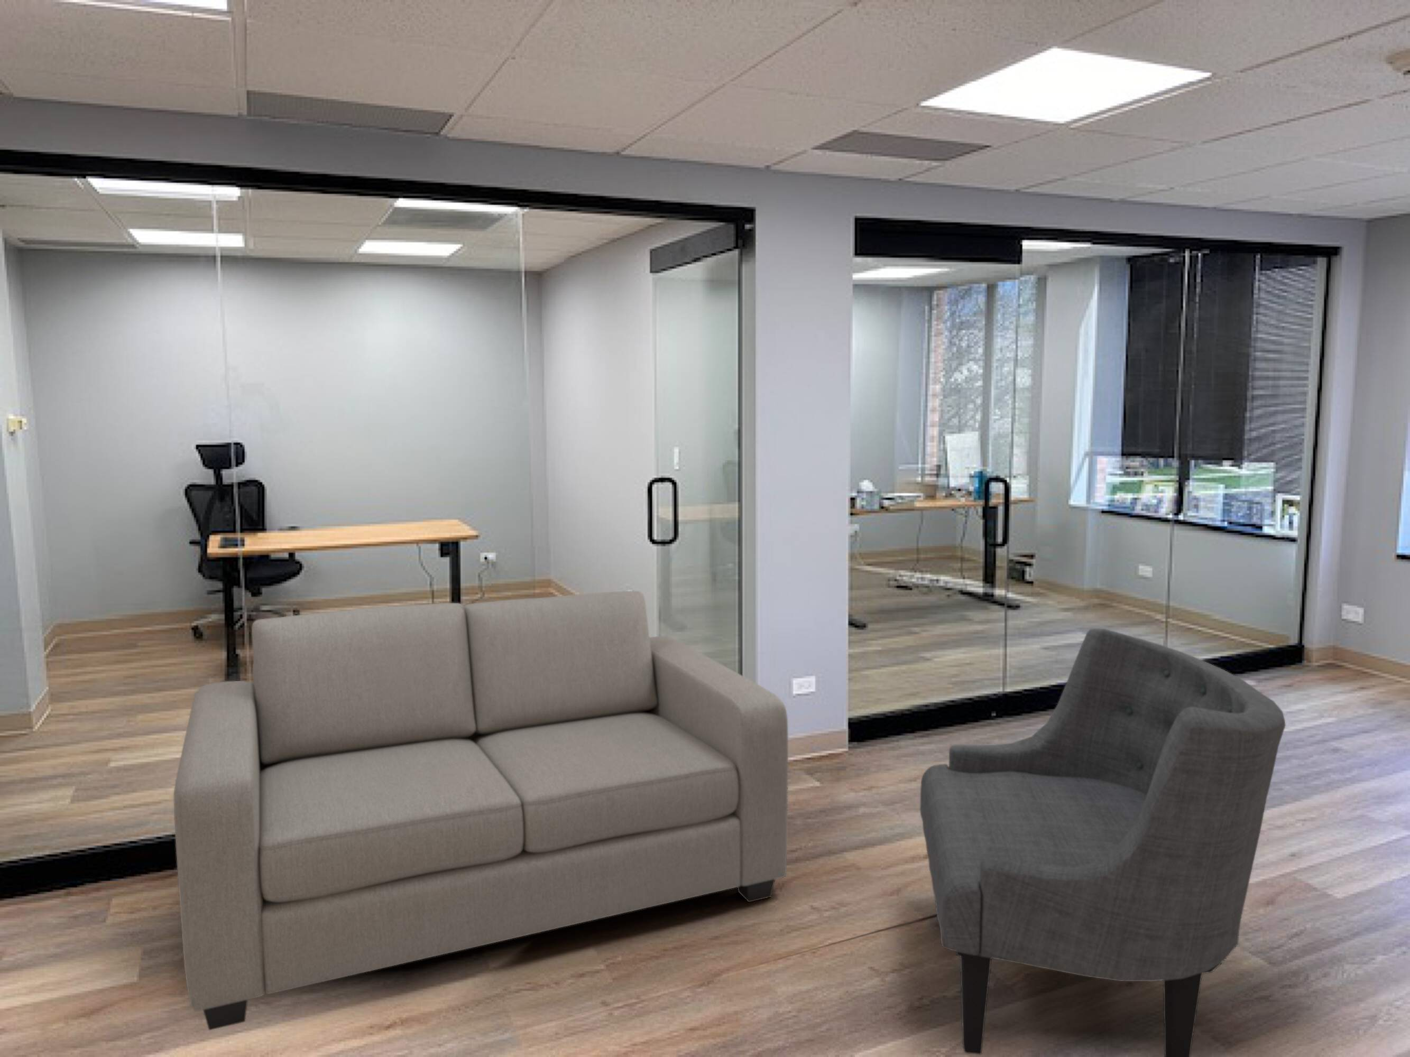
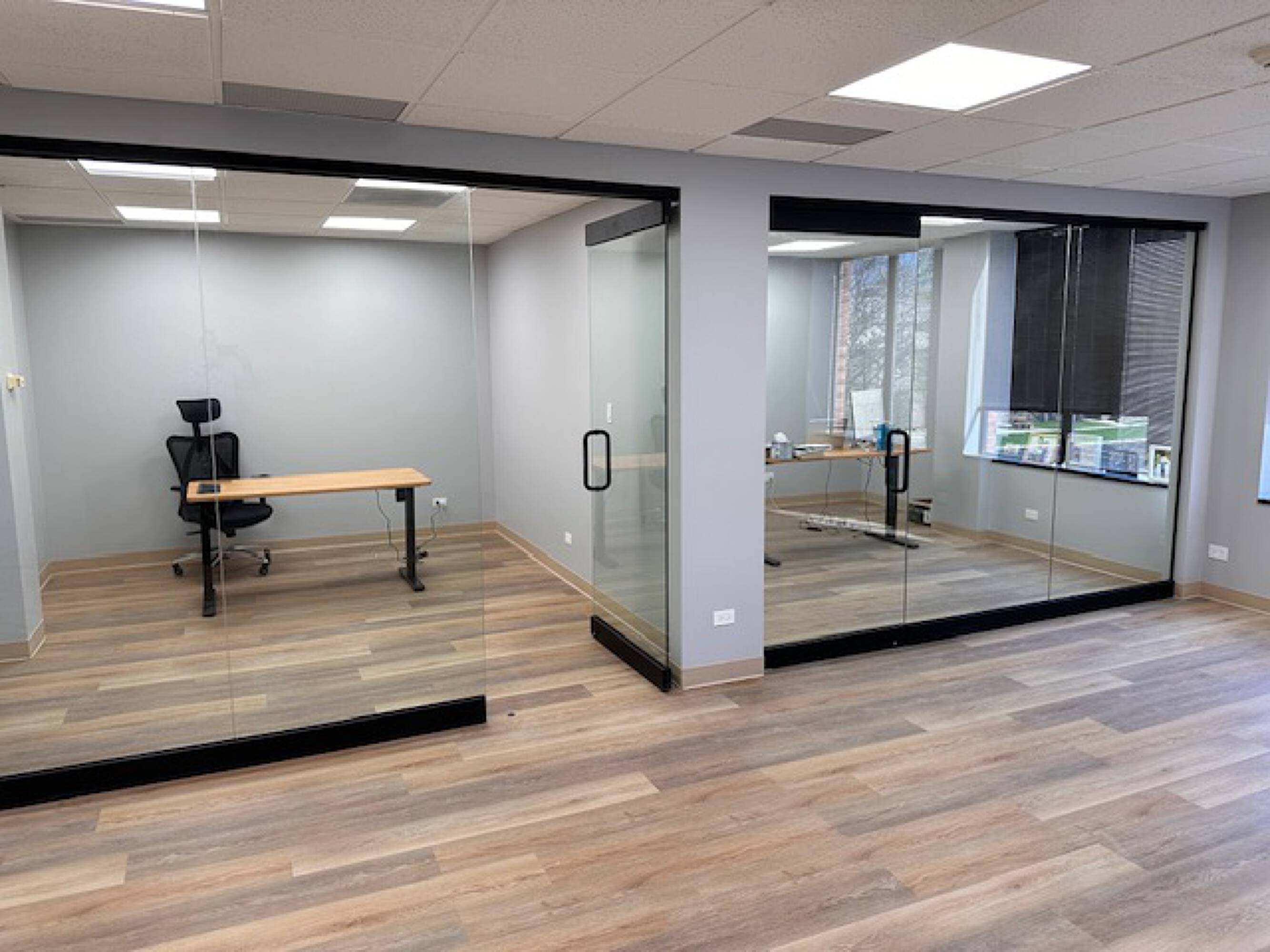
- armchair [919,627,1287,1057]
- sofa [173,591,788,1030]
